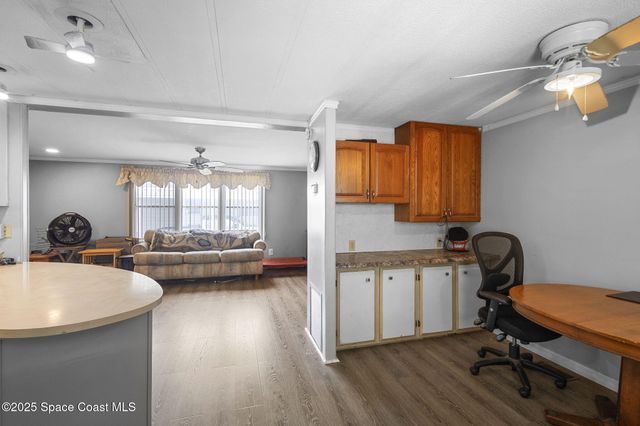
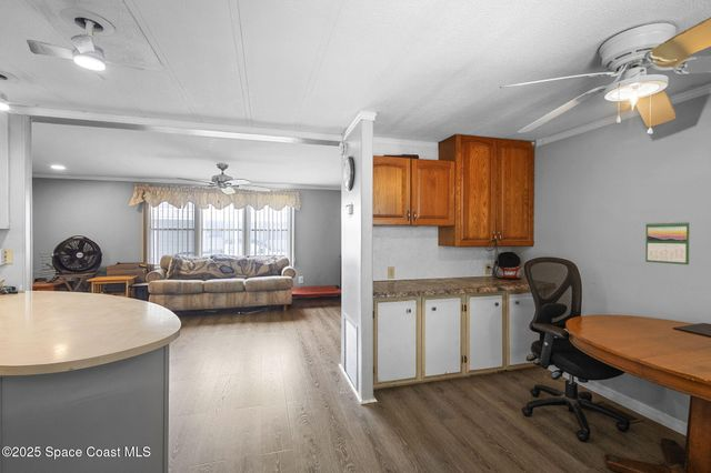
+ calendar [644,221,691,265]
